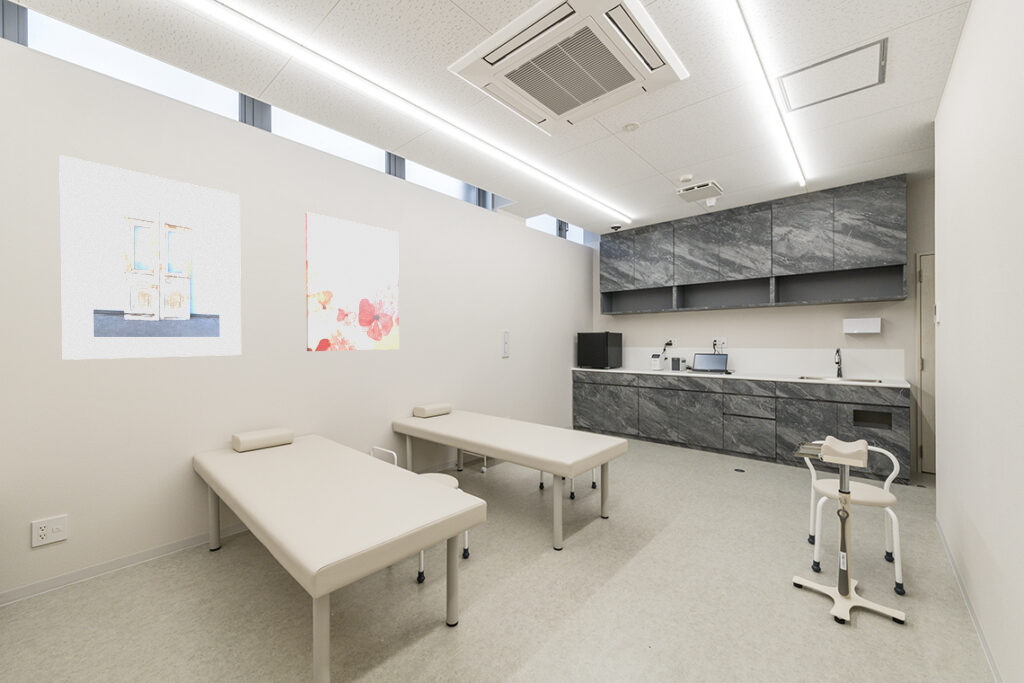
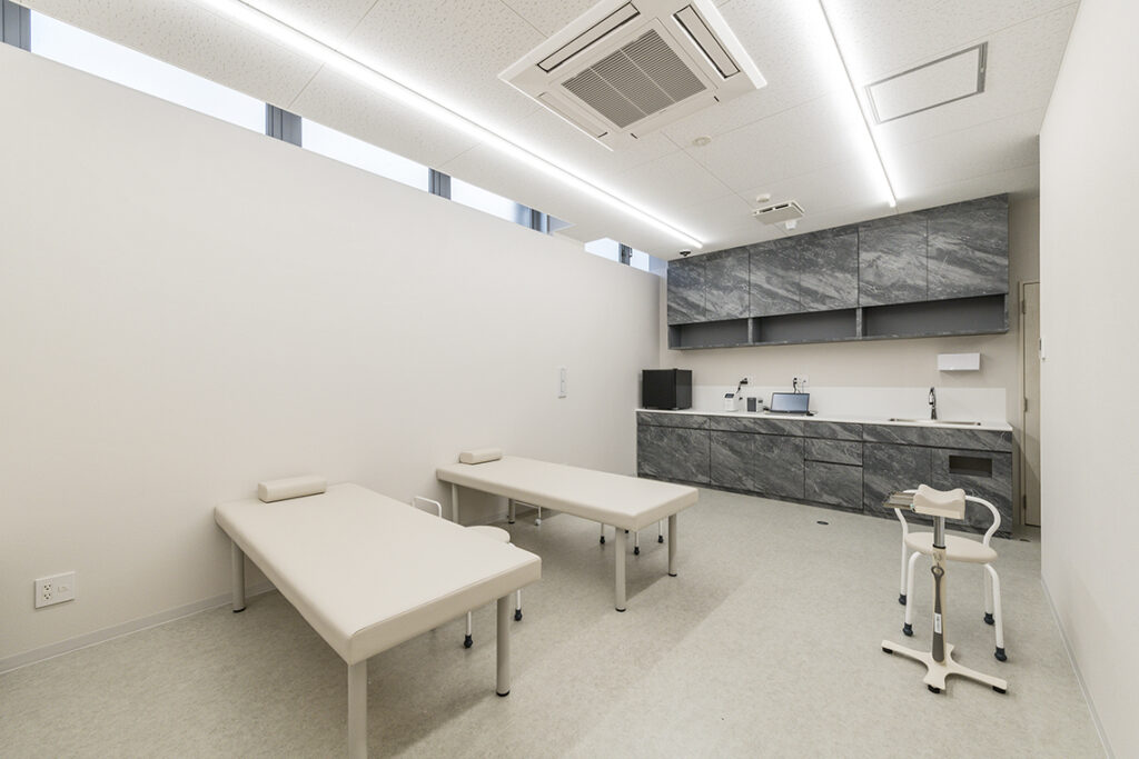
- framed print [58,154,242,361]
- wall art [305,211,400,352]
